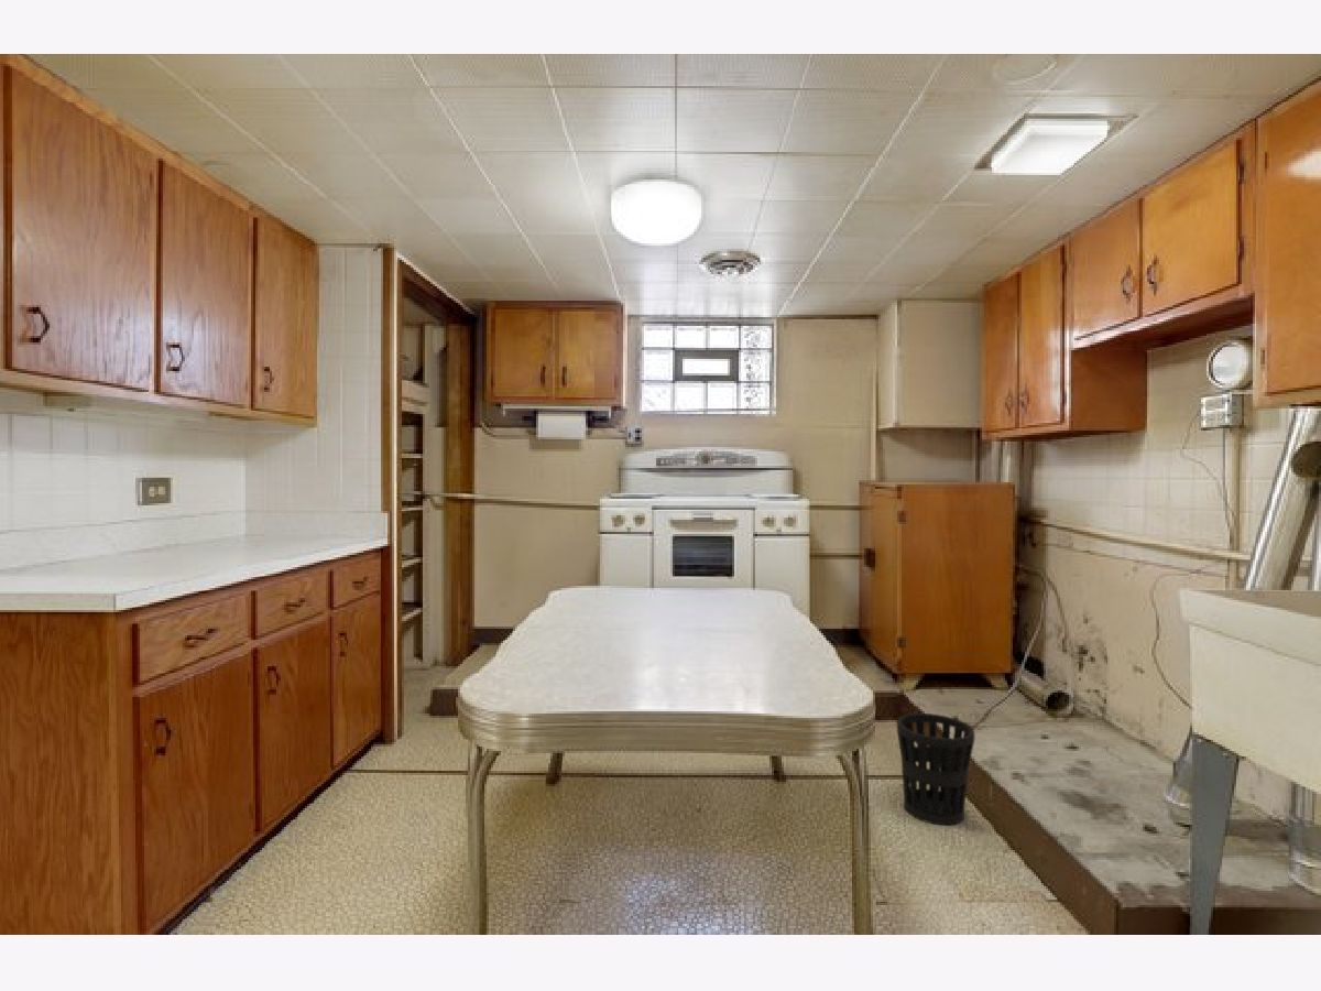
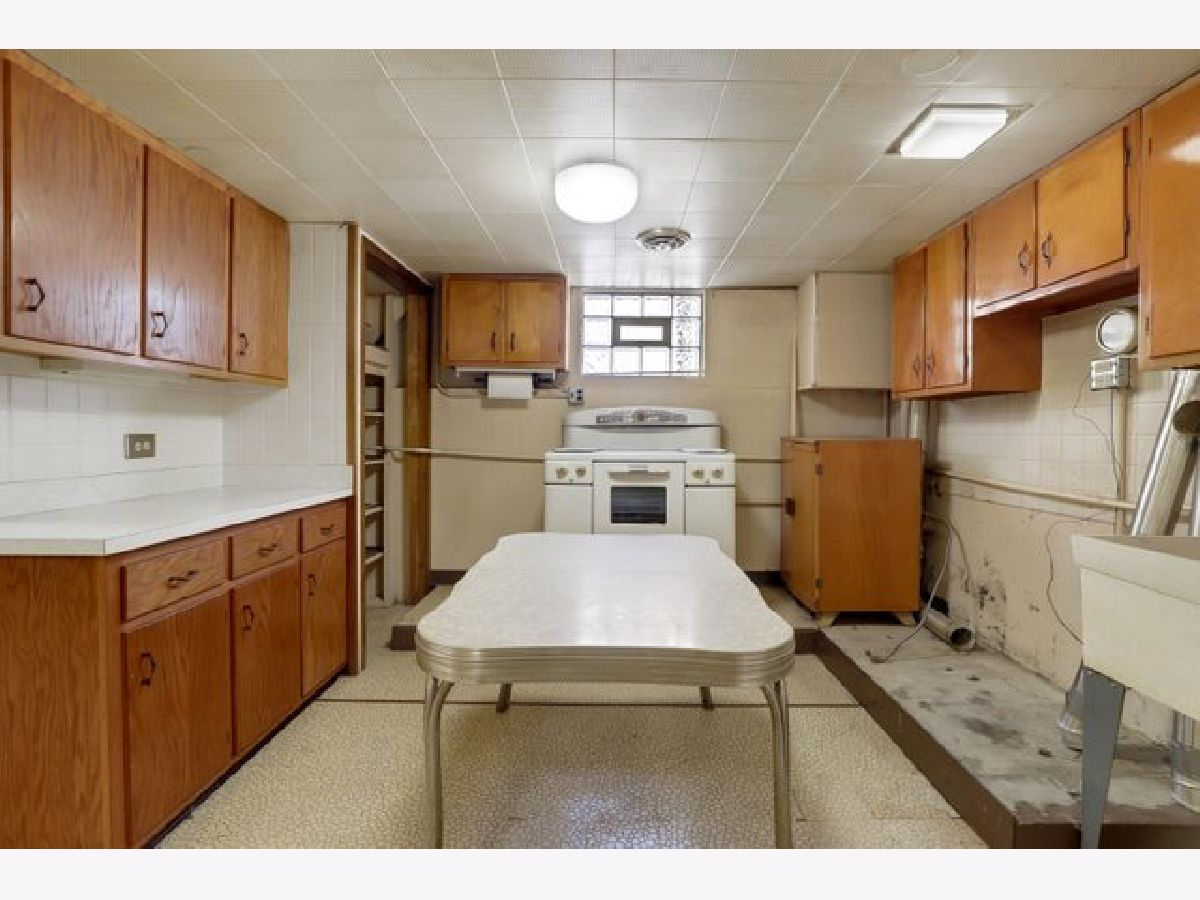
- wastebasket [896,712,975,826]
